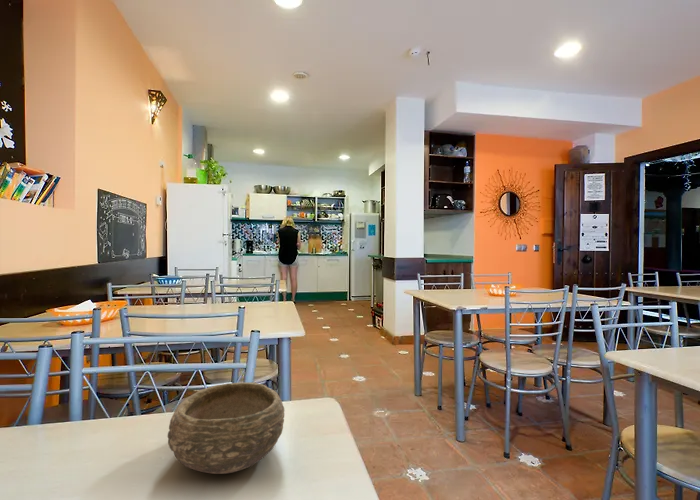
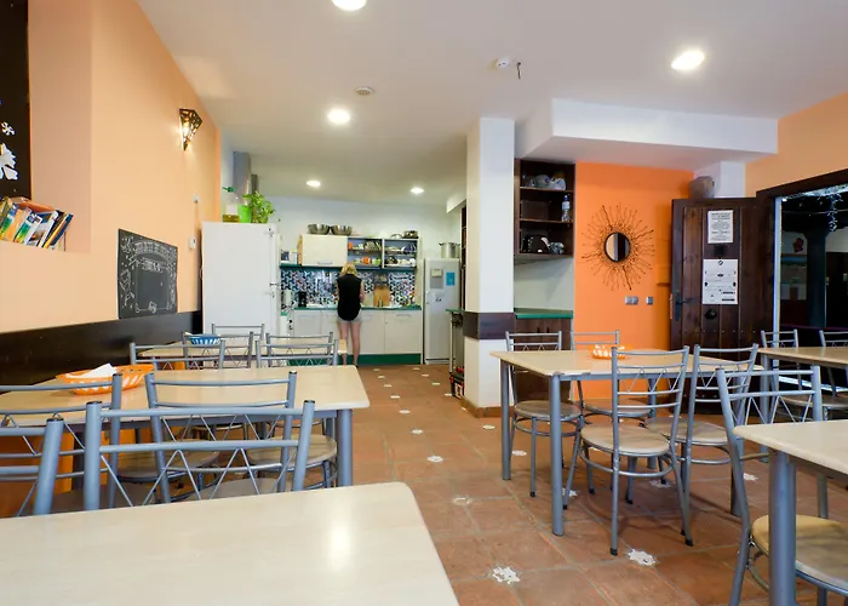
- bowl [166,381,285,475]
